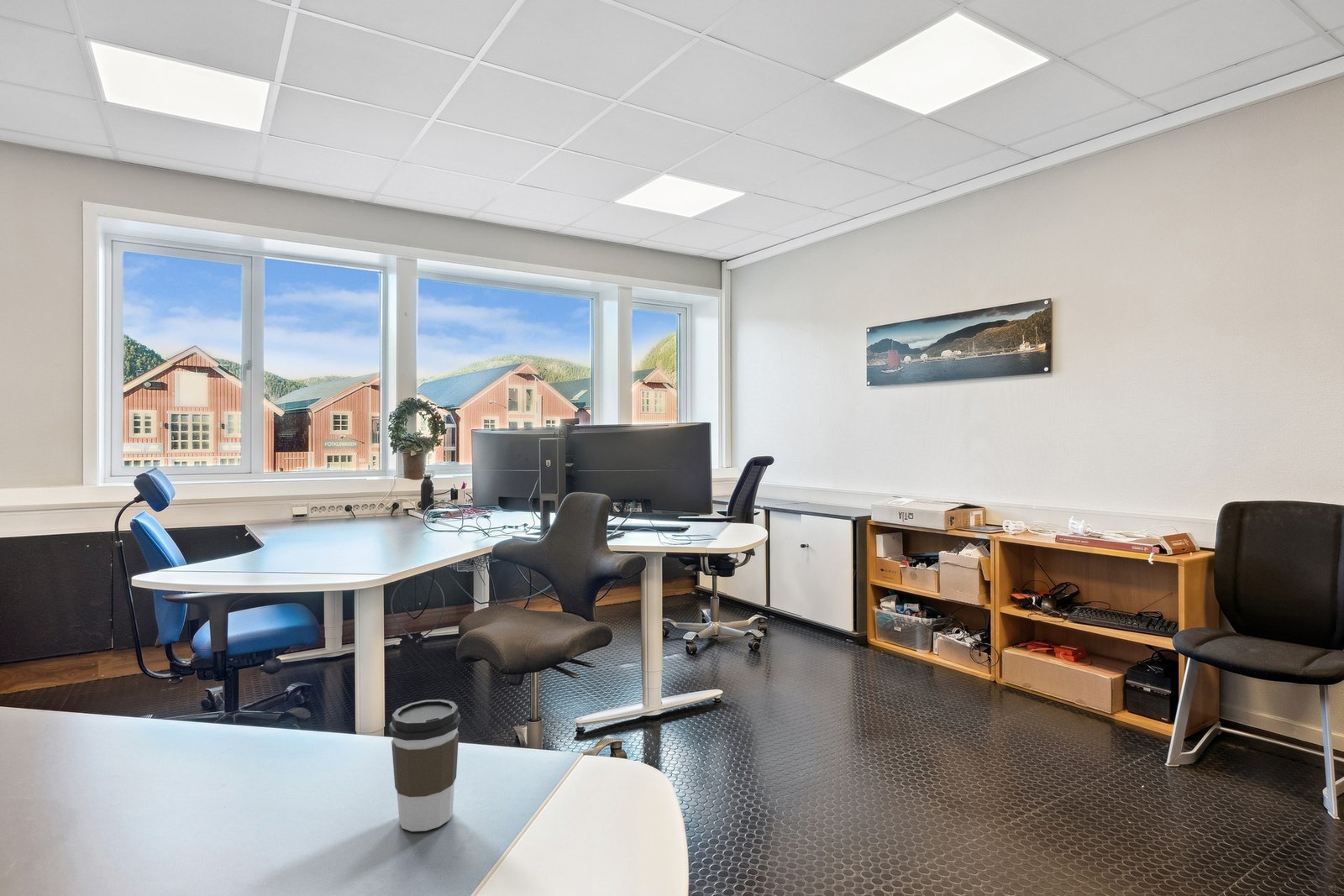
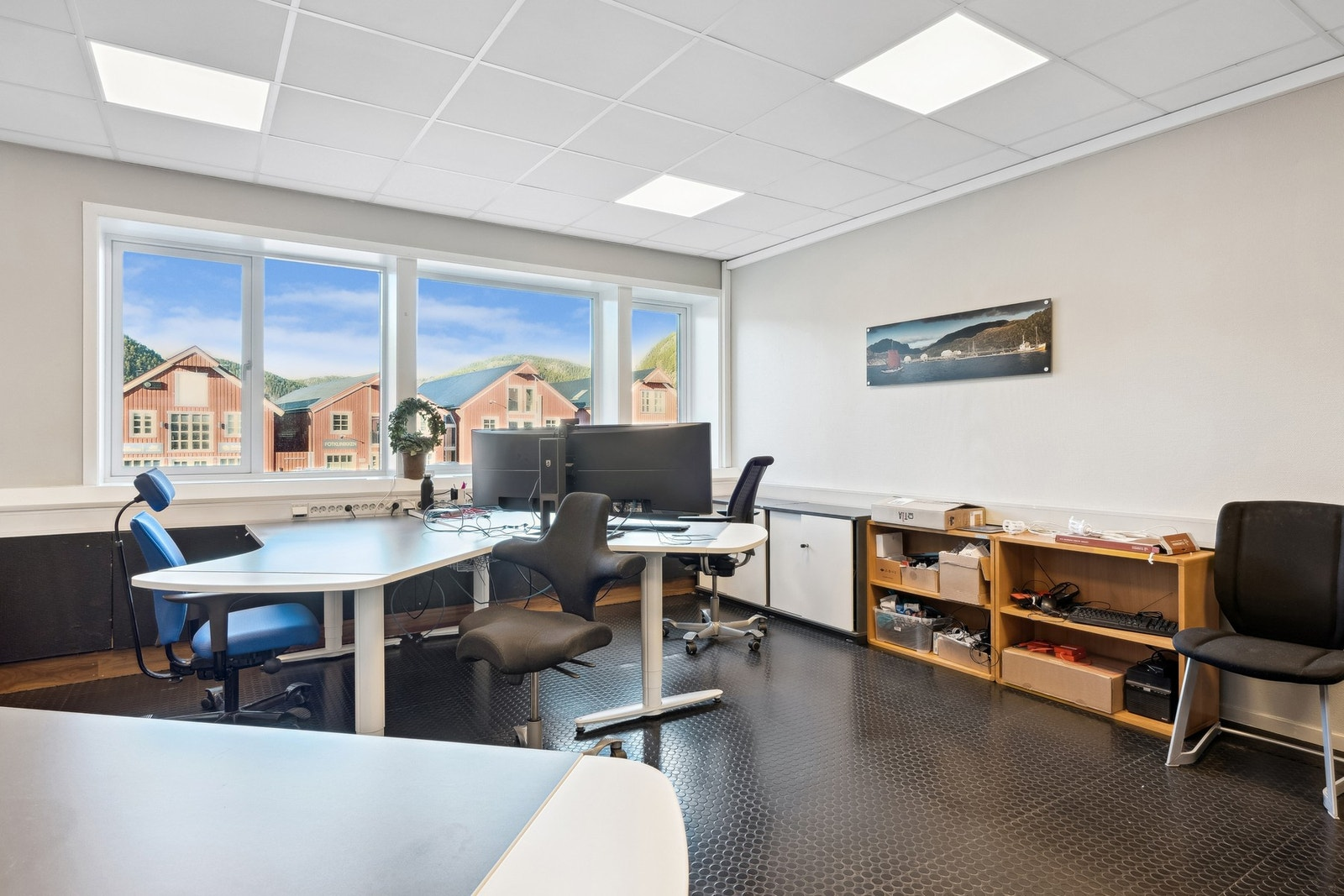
- coffee cup [388,699,462,832]
